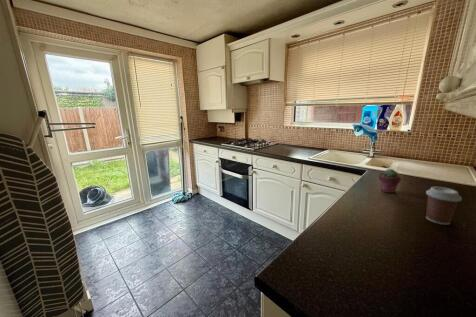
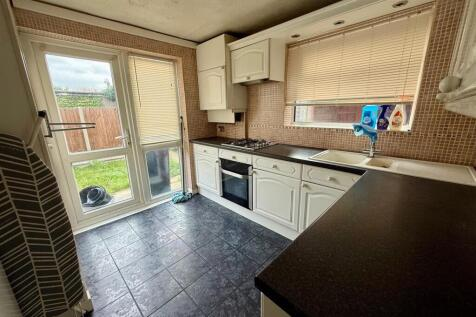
- potted succulent [378,168,402,194]
- coffee cup [425,186,463,226]
